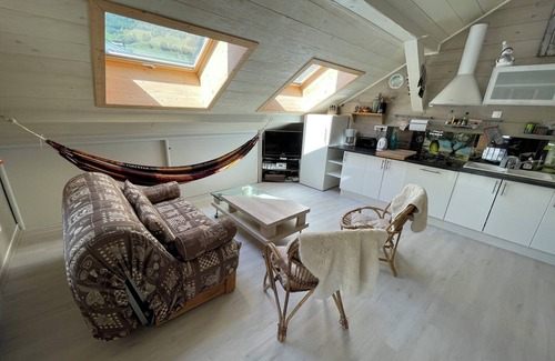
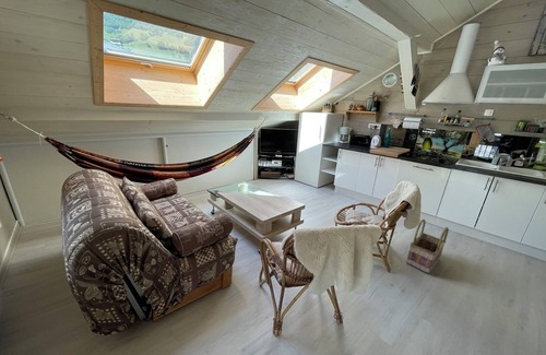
+ basket [405,218,450,274]
